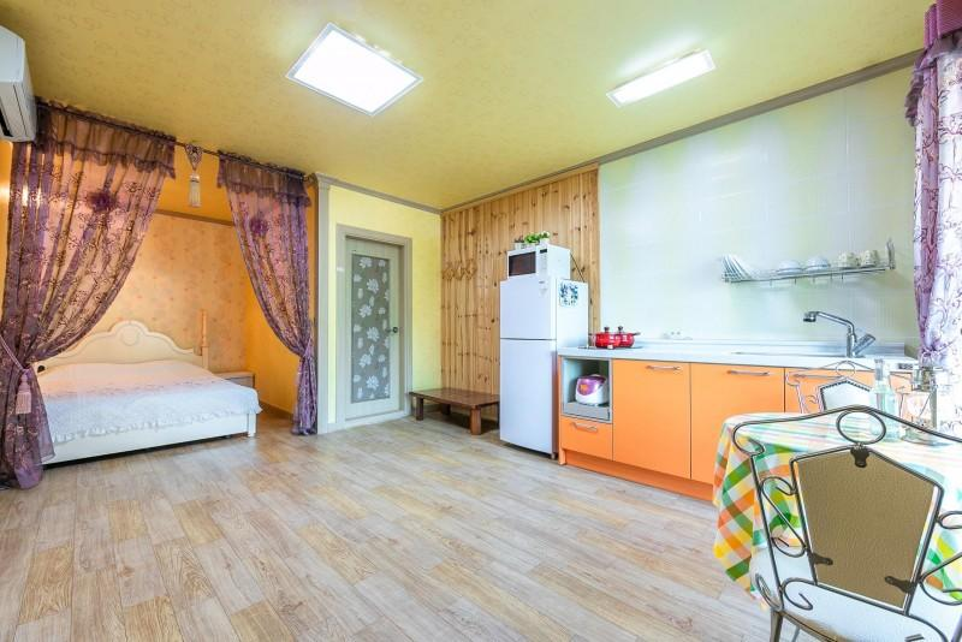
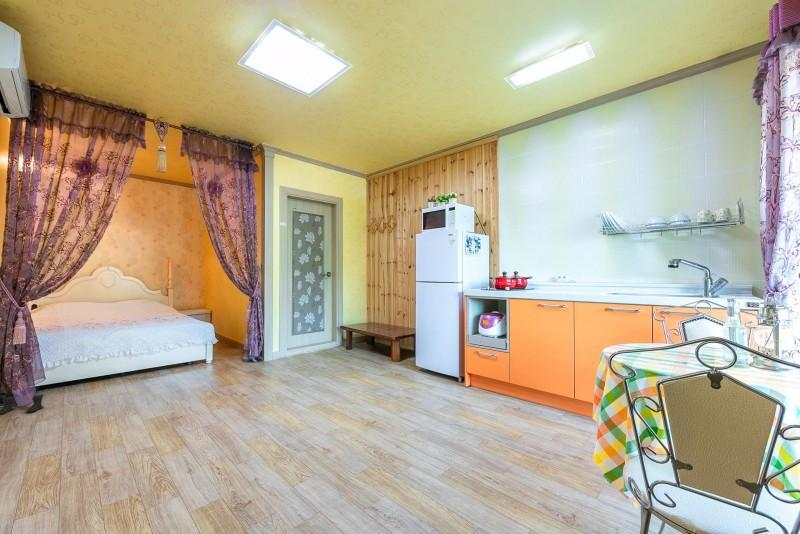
+ boots [0,393,46,416]
